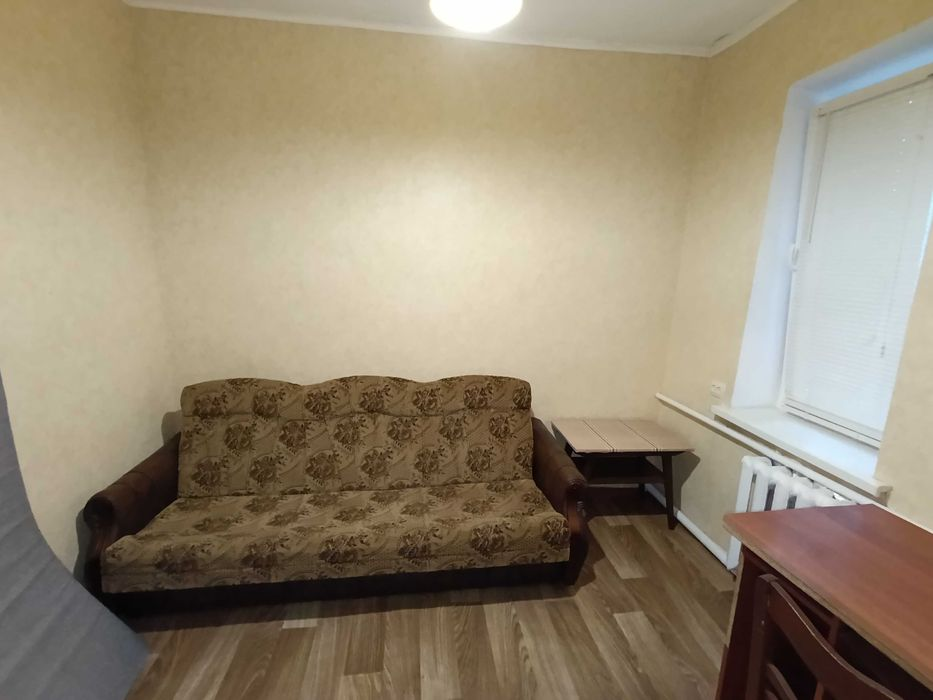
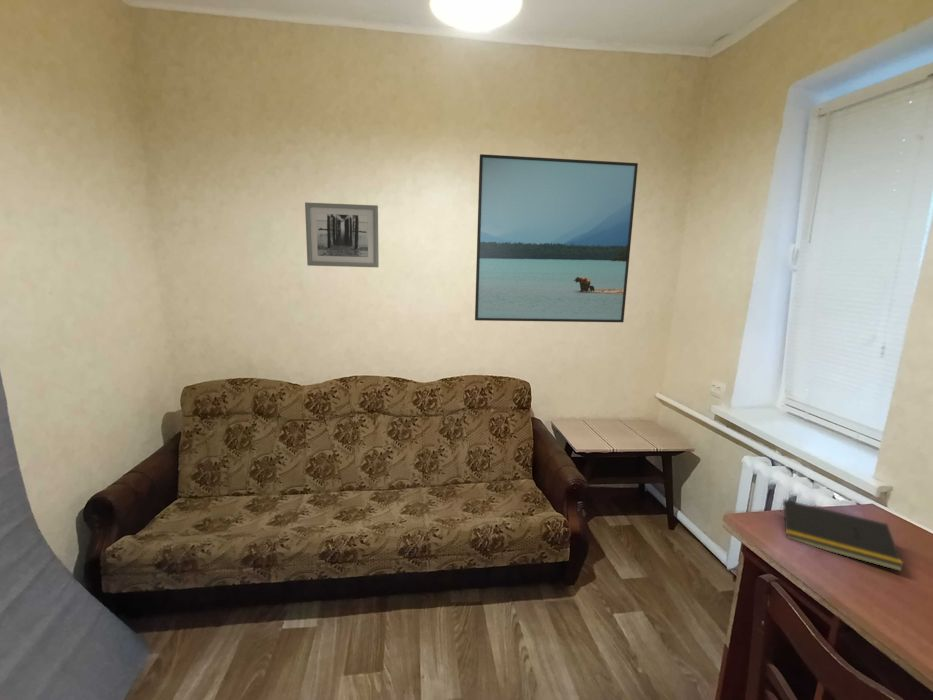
+ notepad [779,498,905,573]
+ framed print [474,153,639,323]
+ wall art [304,201,380,268]
